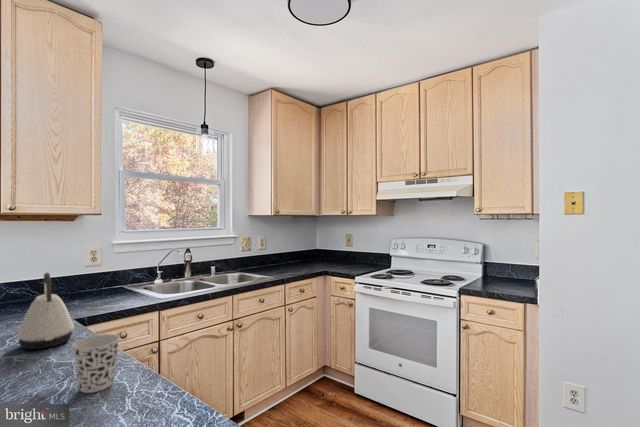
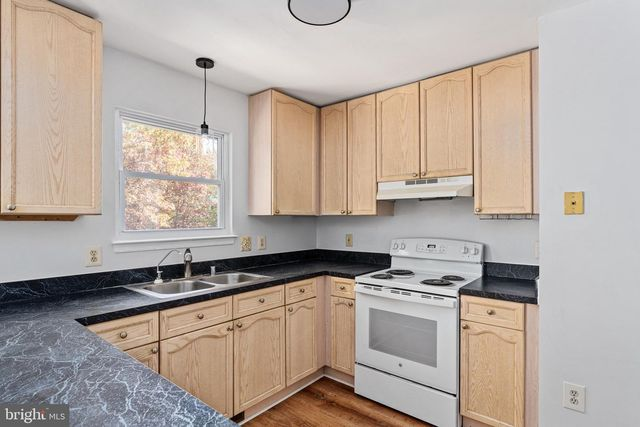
- cup [71,333,121,394]
- kettle [16,272,75,350]
